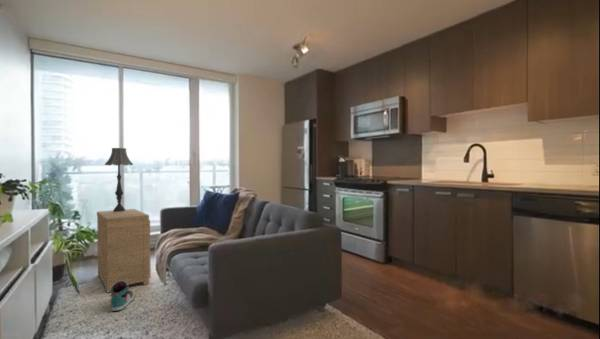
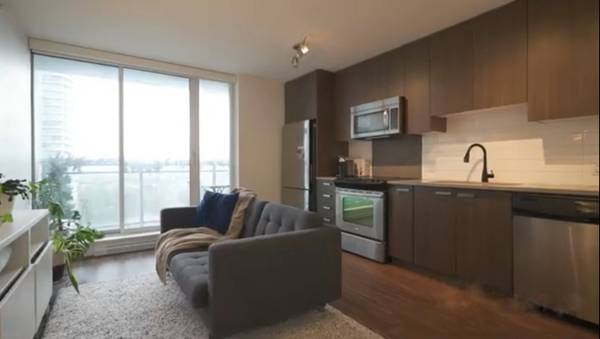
- table lamp [104,147,134,212]
- sneaker [110,281,135,312]
- side table [96,208,152,294]
